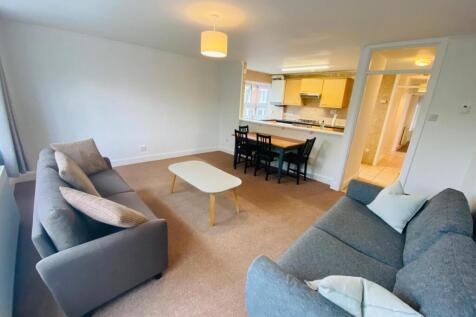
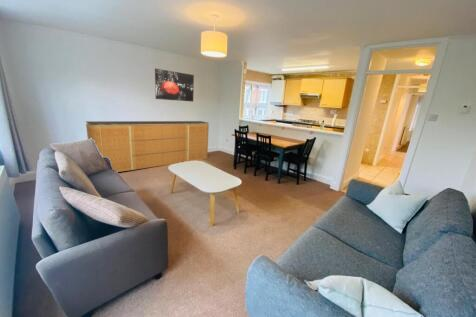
+ sideboard [85,120,210,173]
+ wall art [154,67,195,103]
